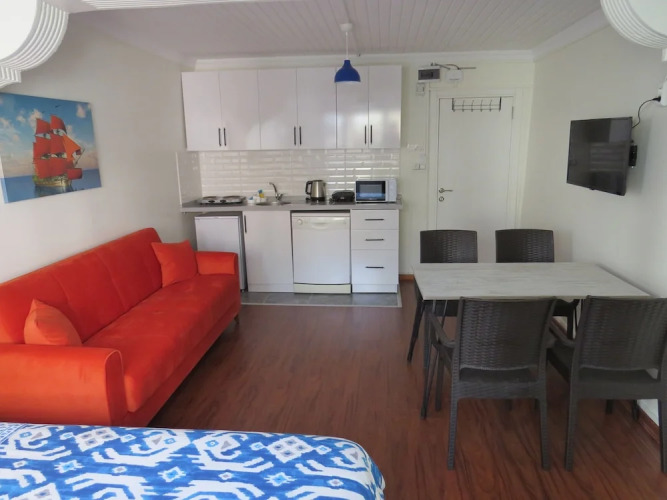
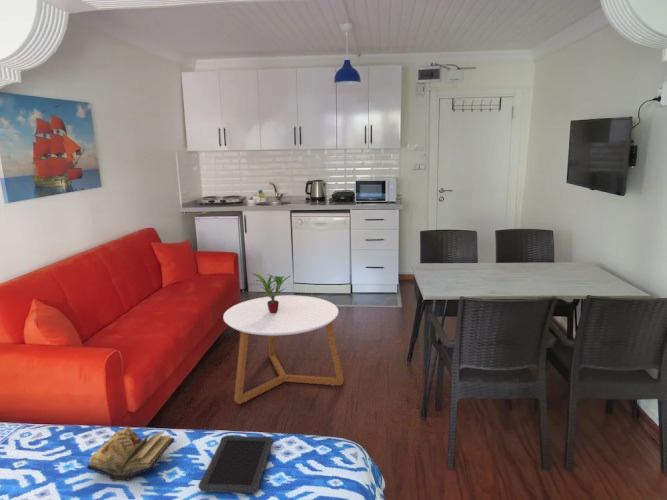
+ book [86,425,175,482]
+ coffee table [222,294,345,405]
+ tablet [198,434,274,494]
+ potted plant [250,272,291,314]
